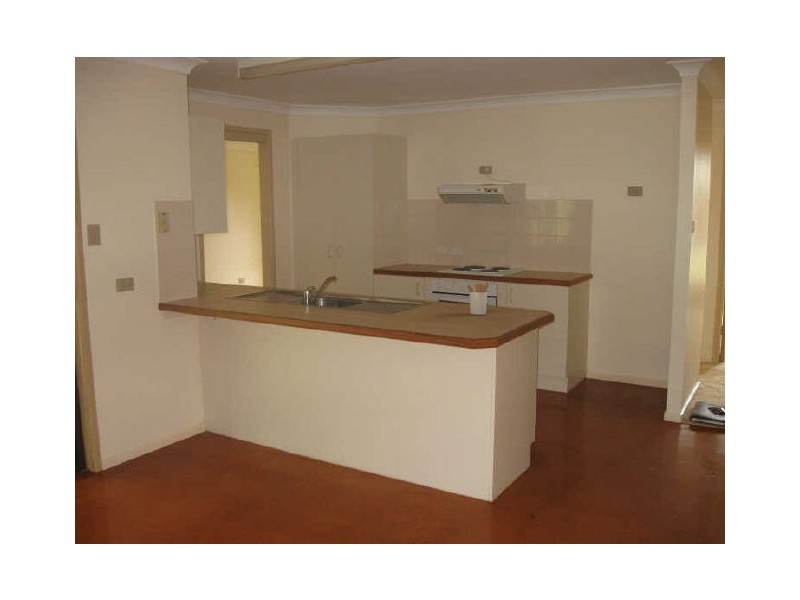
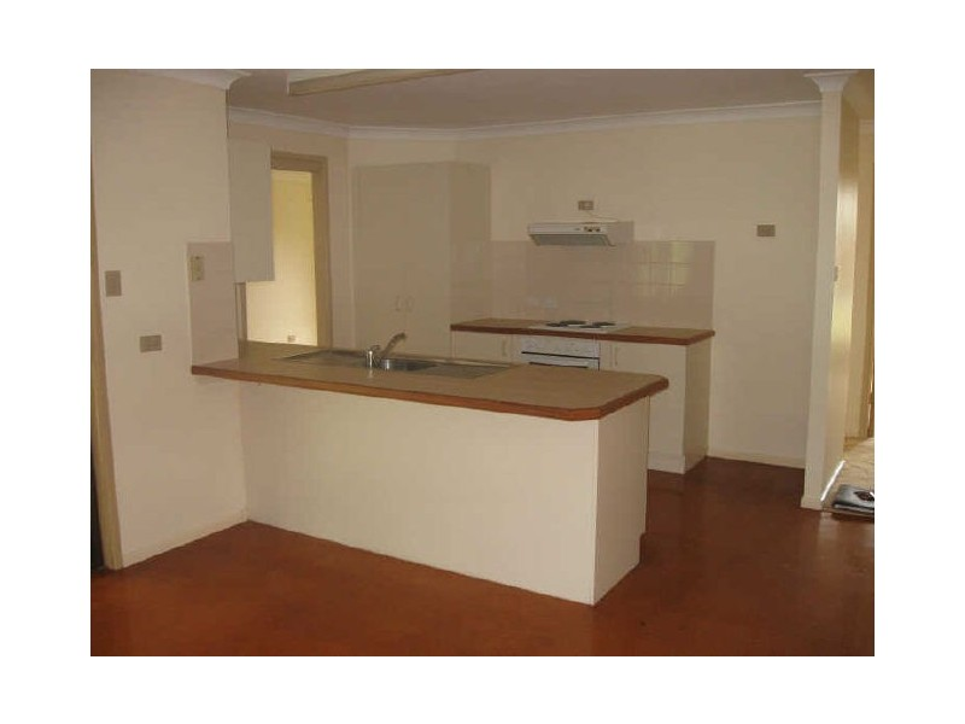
- utensil holder [466,280,490,316]
